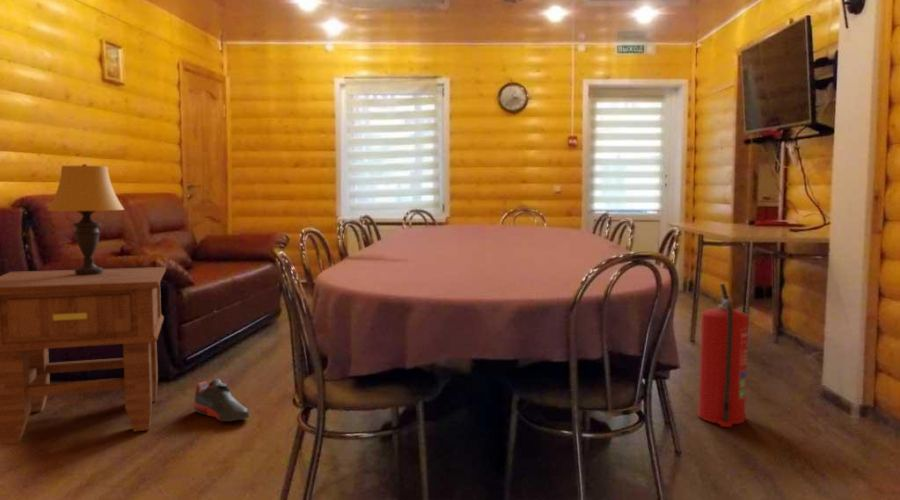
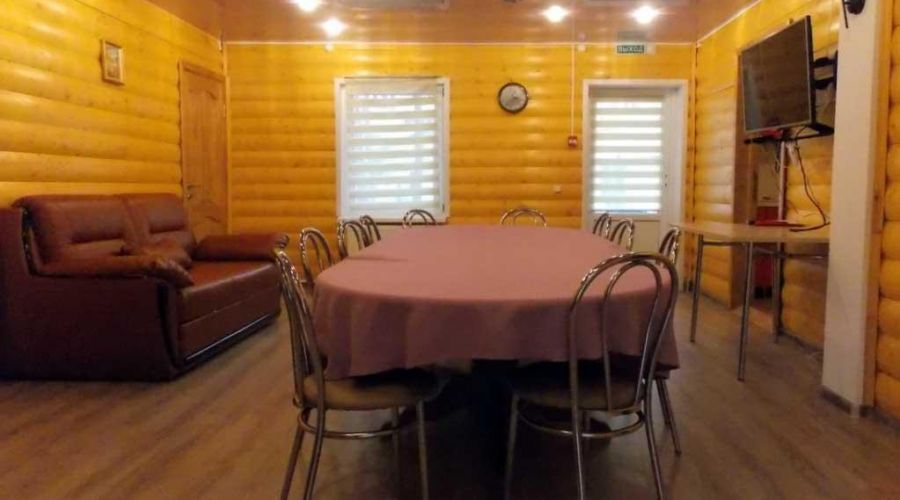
- side table [0,266,167,446]
- shoe [194,378,251,423]
- fire extinguisher [697,283,749,428]
- table lamp [46,163,125,275]
